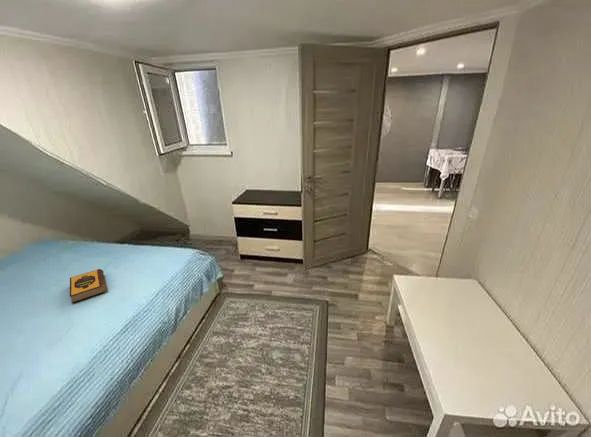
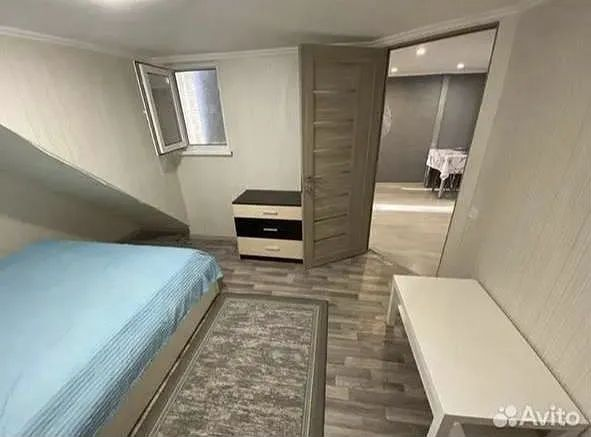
- hardback book [69,268,108,304]
